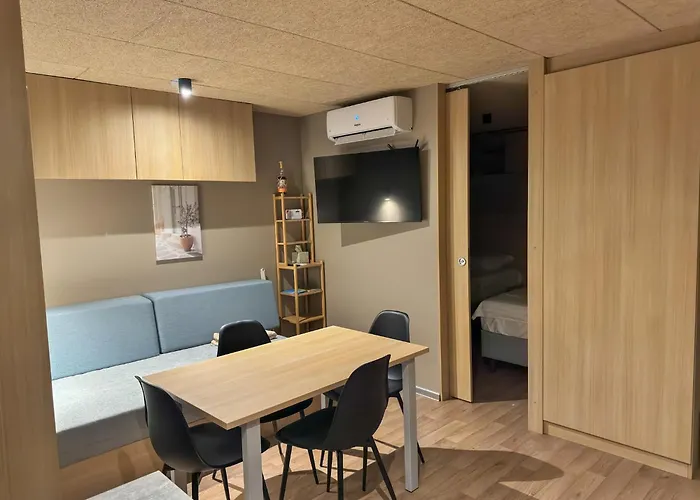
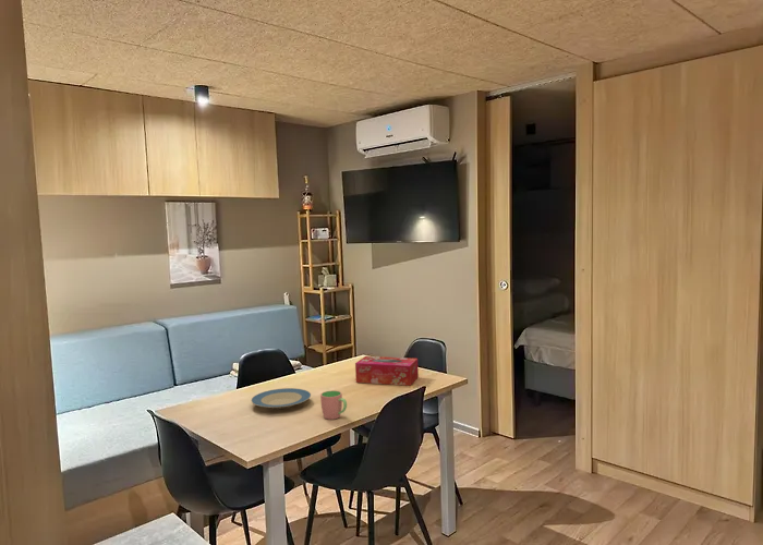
+ cup [319,389,348,421]
+ tissue box [354,355,420,387]
+ plate [250,387,312,410]
